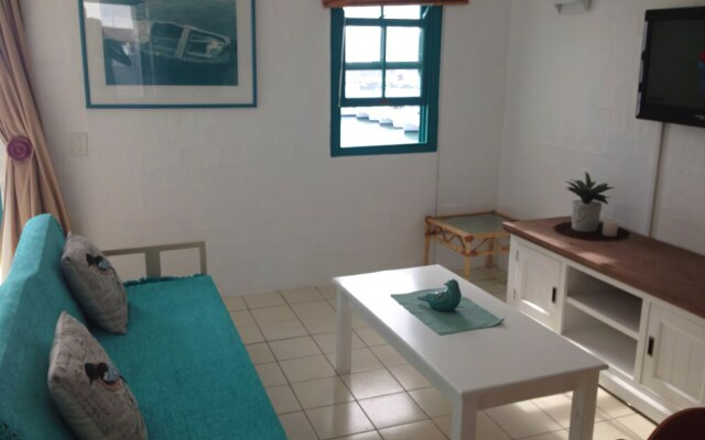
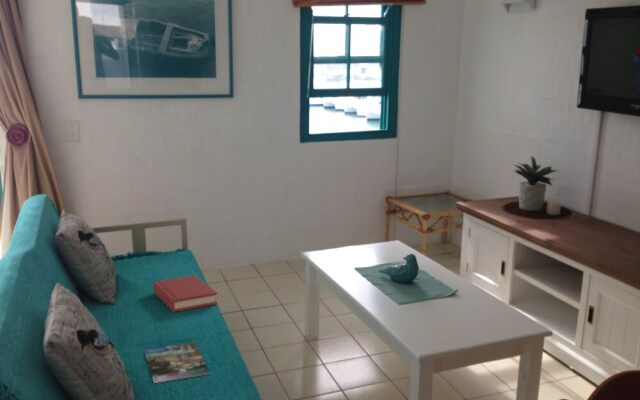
+ hardback book [152,274,218,313]
+ magazine [143,341,211,384]
